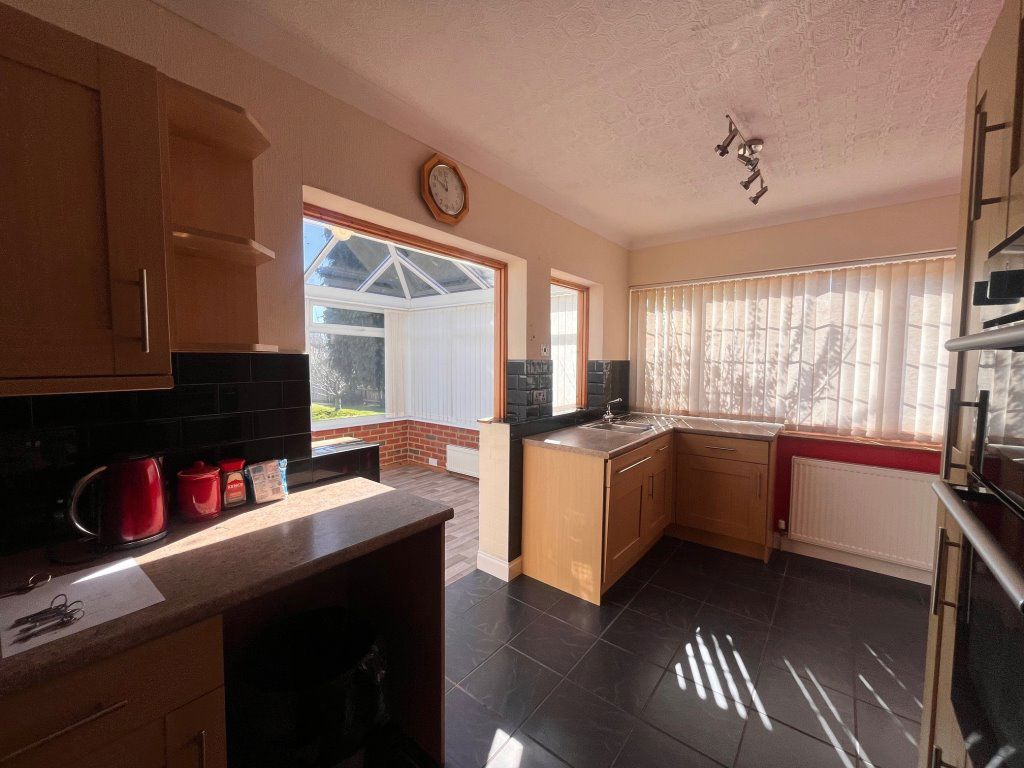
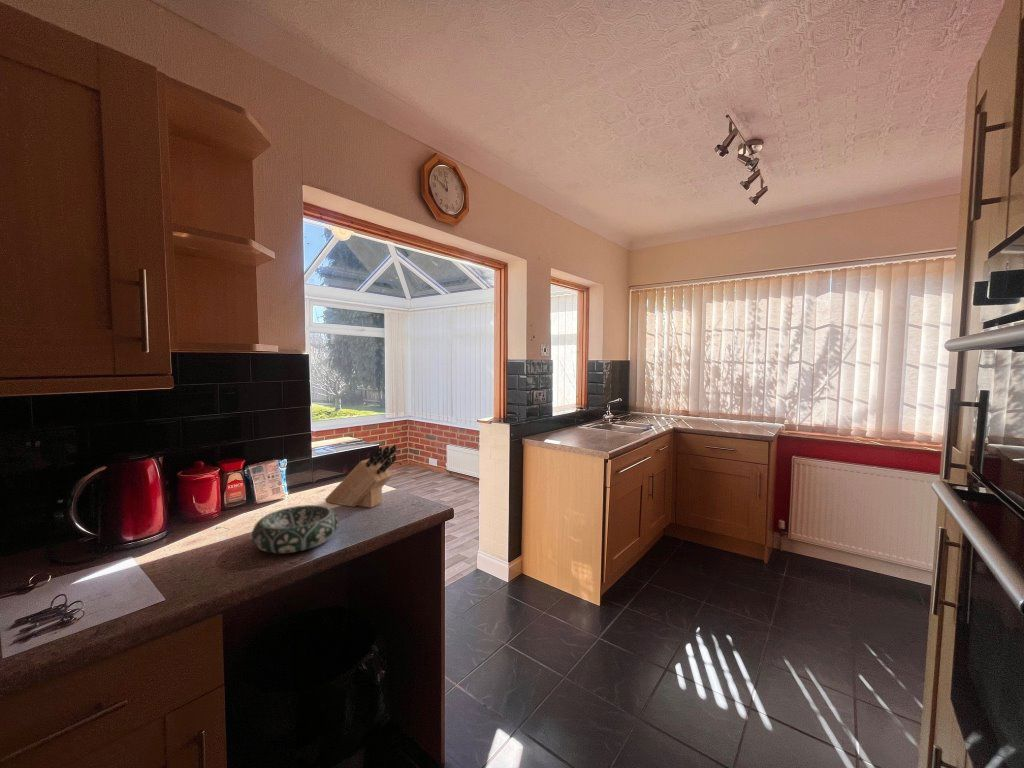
+ knife block [324,443,398,509]
+ decorative bowl [251,504,340,554]
